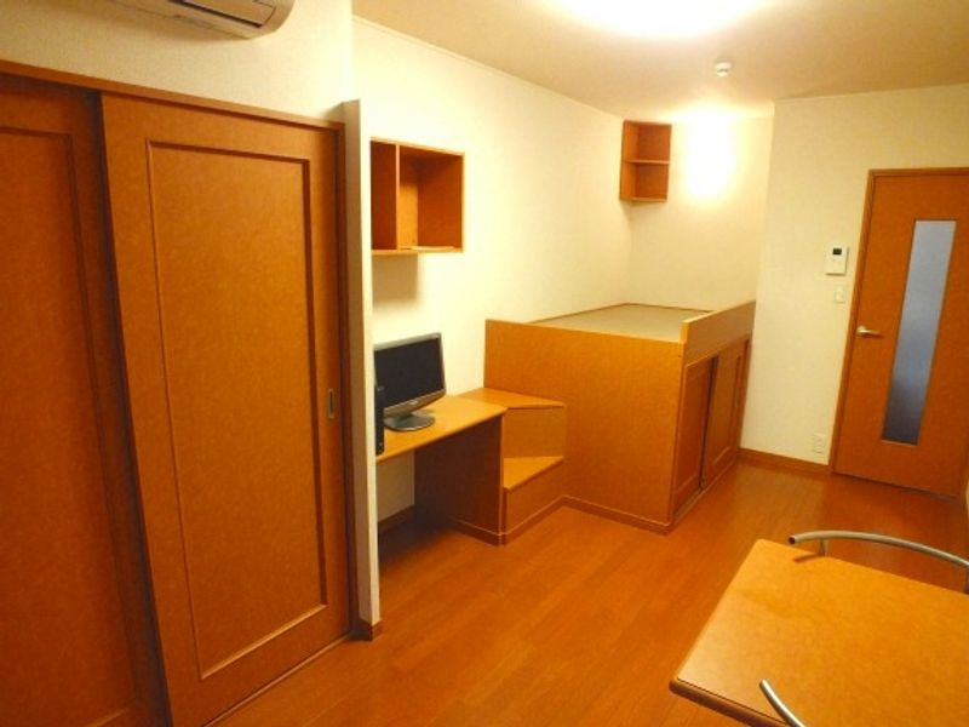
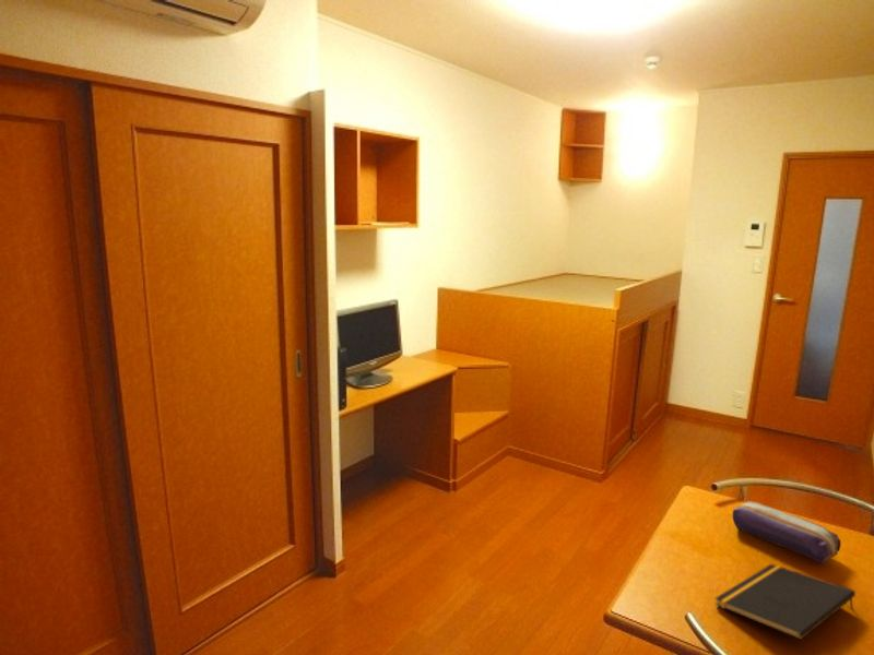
+ pencil case [732,500,842,564]
+ notepad [713,563,857,641]
